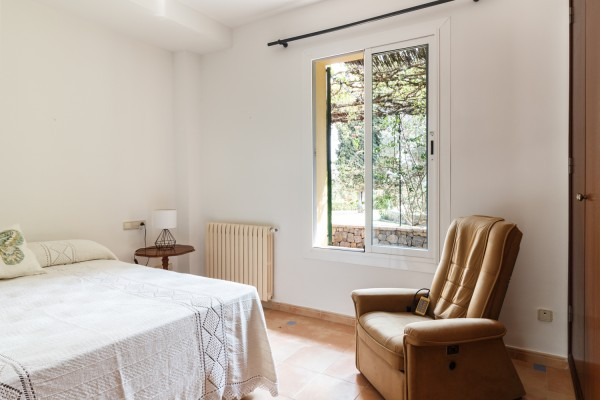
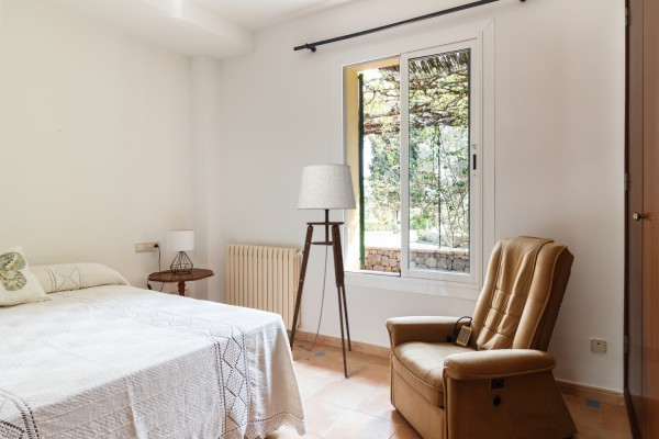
+ floor lamp [289,162,358,379]
